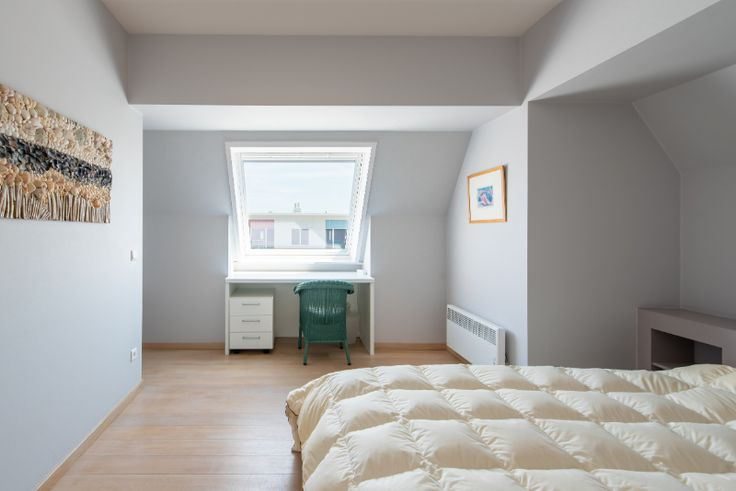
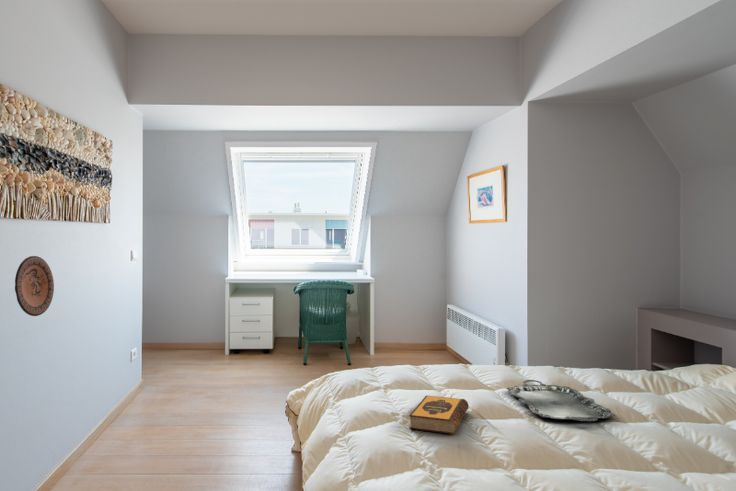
+ hardback book [408,394,470,435]
+ serving tray [506,379,616,423]
+ decorative plate [14,255,55,317]
